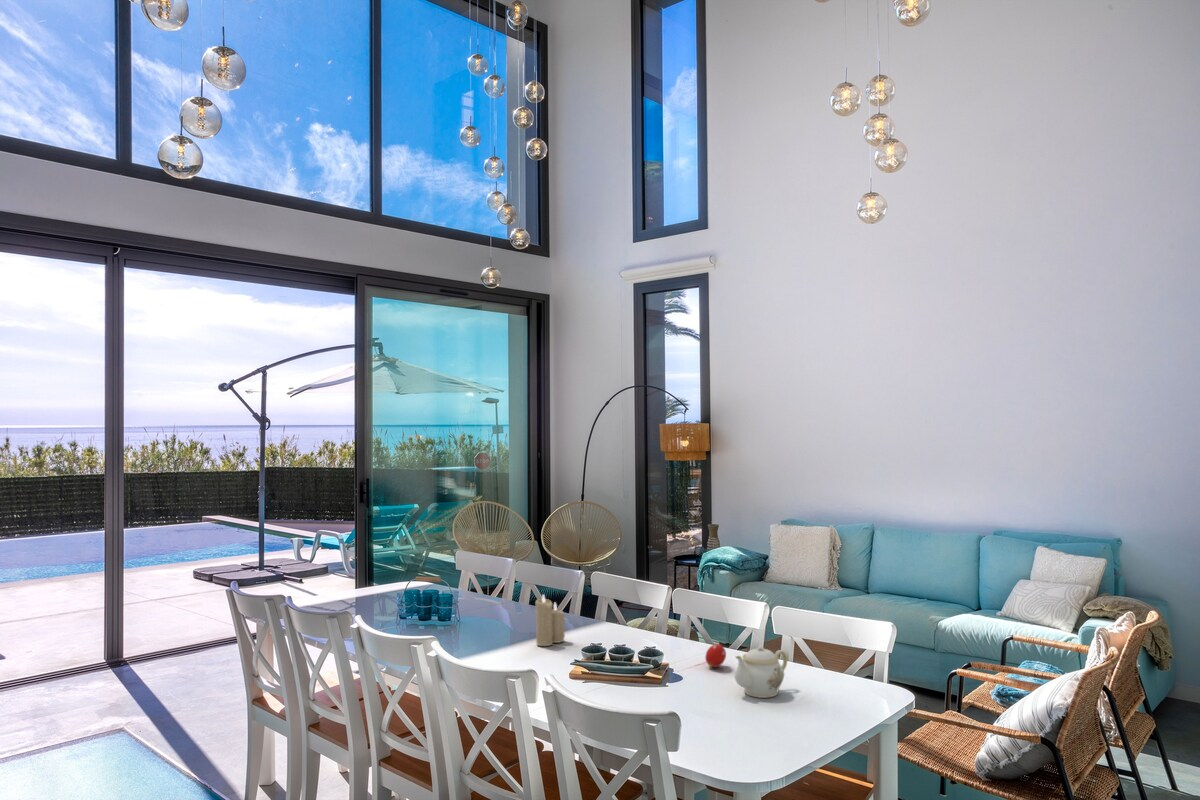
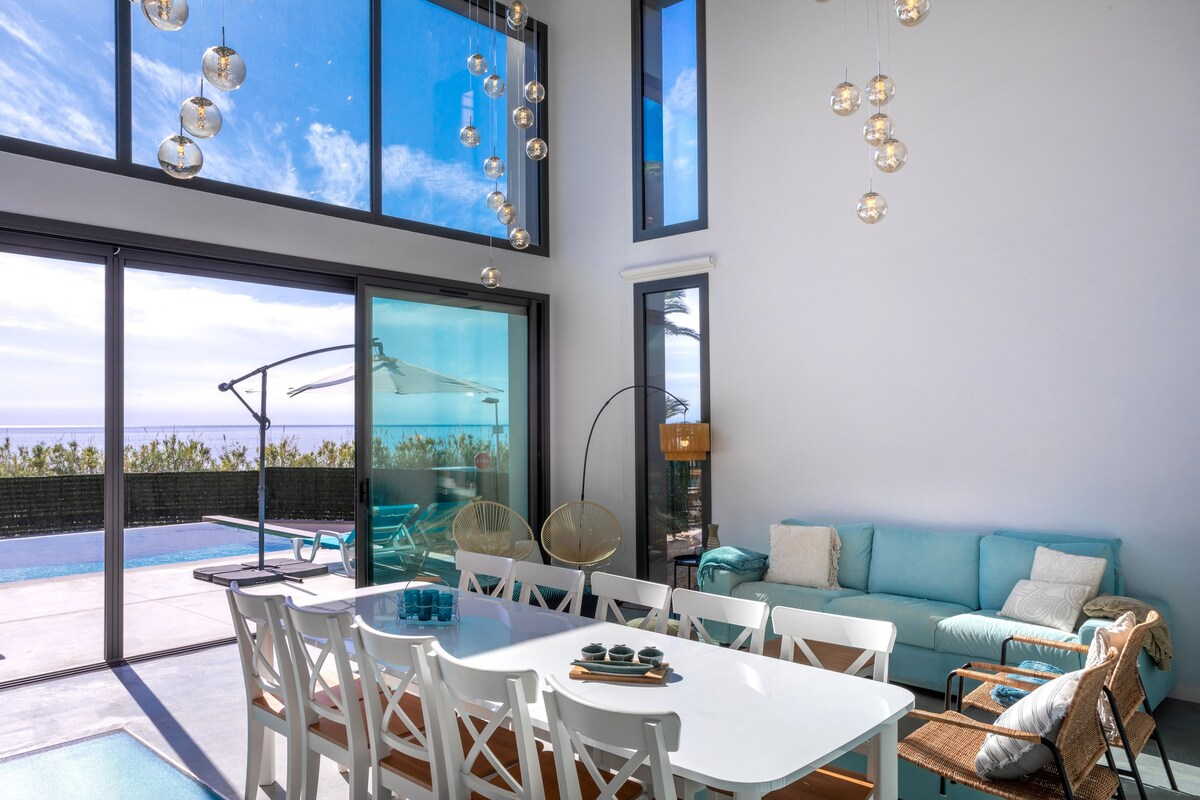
- candle [534,593,566,647]
- fruit [704,641,727,668]
- teapot [733,645,788,699]
